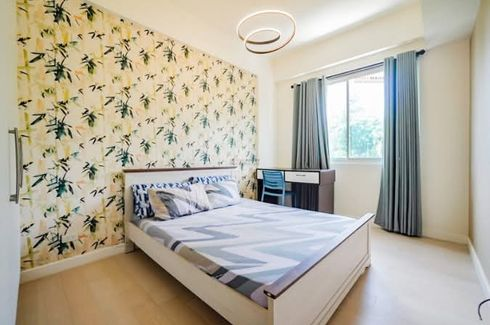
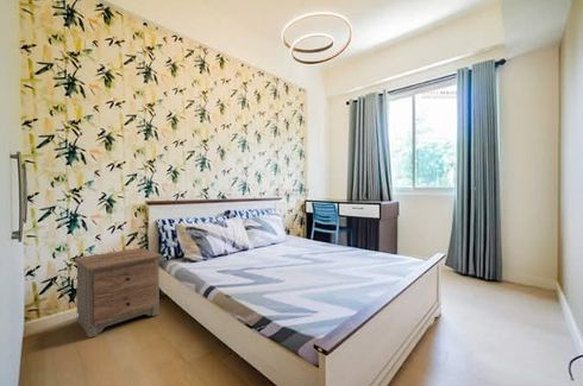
+ nightstand [73,247,163,338]
